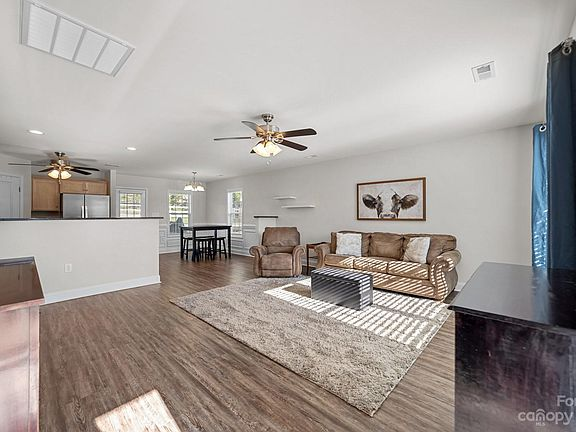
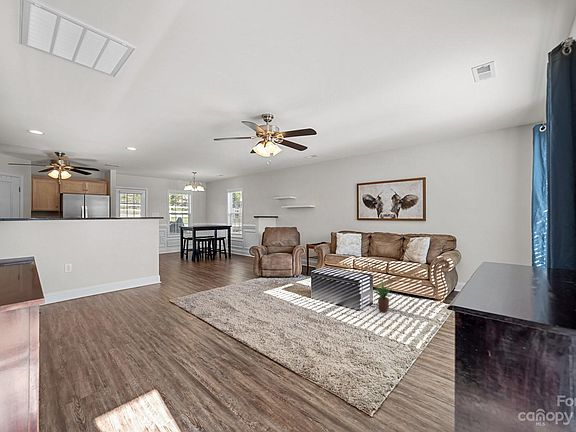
+ potted plant [368,278,394,314]
